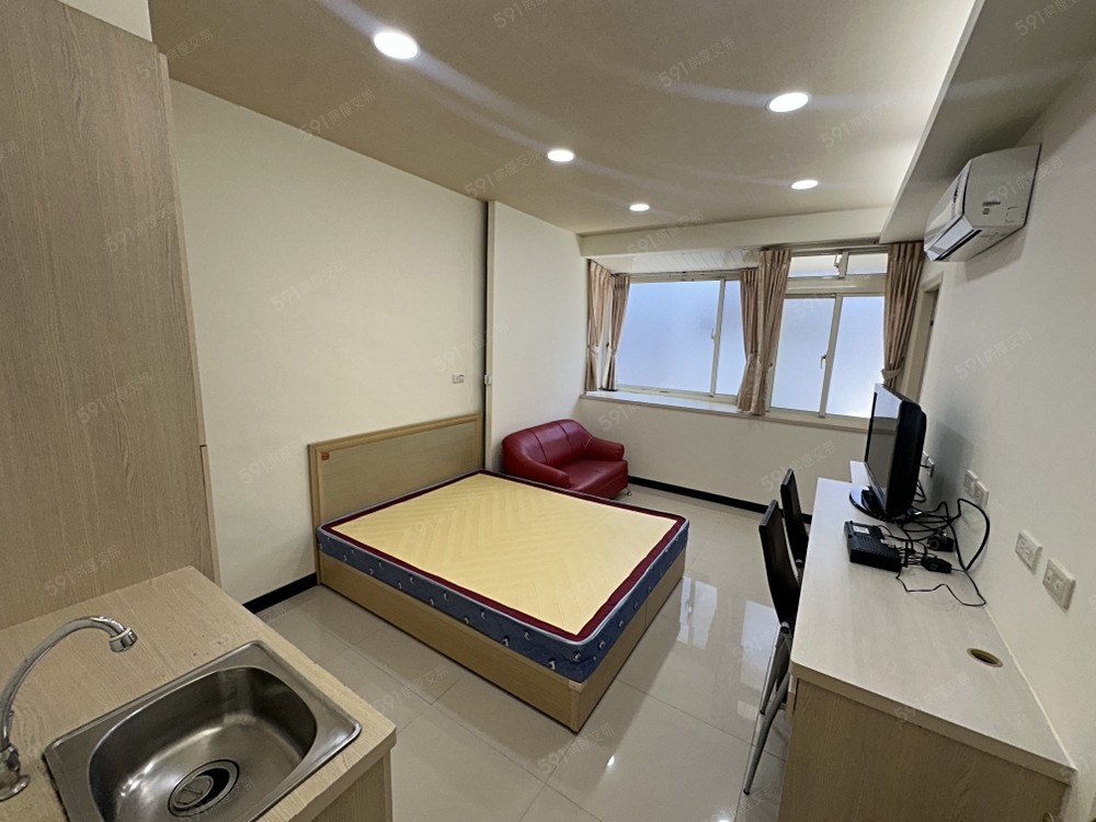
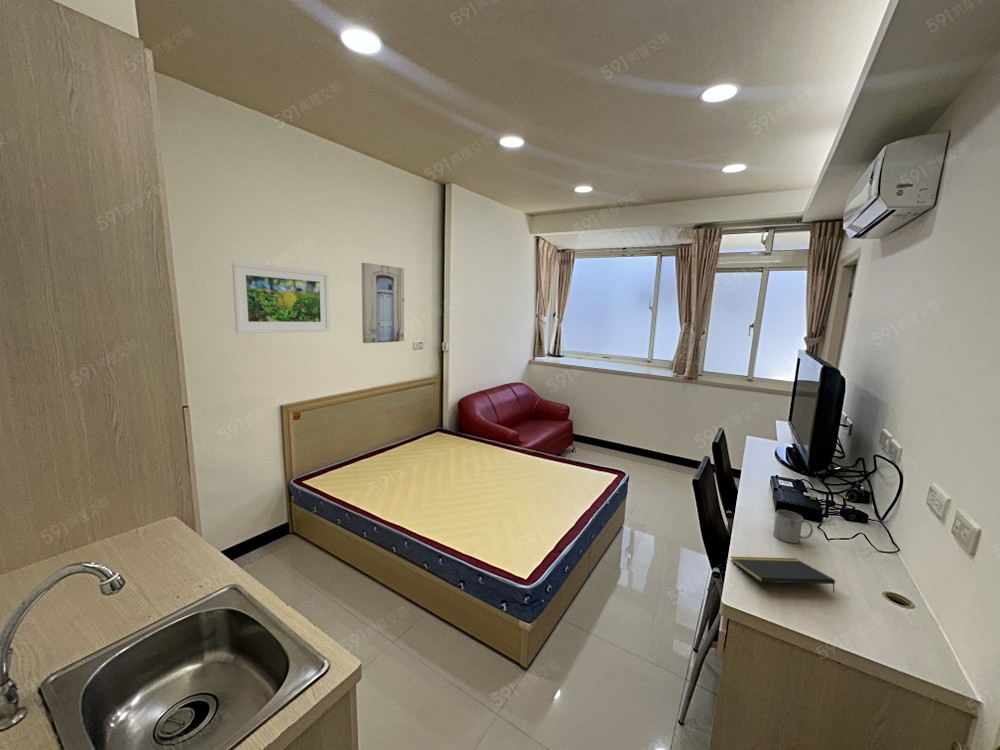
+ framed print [231,261,331,334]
+ notepad [730,556,836,594]
+ wall art [360,262,405,344]
+ mug [772,509,814,544]
